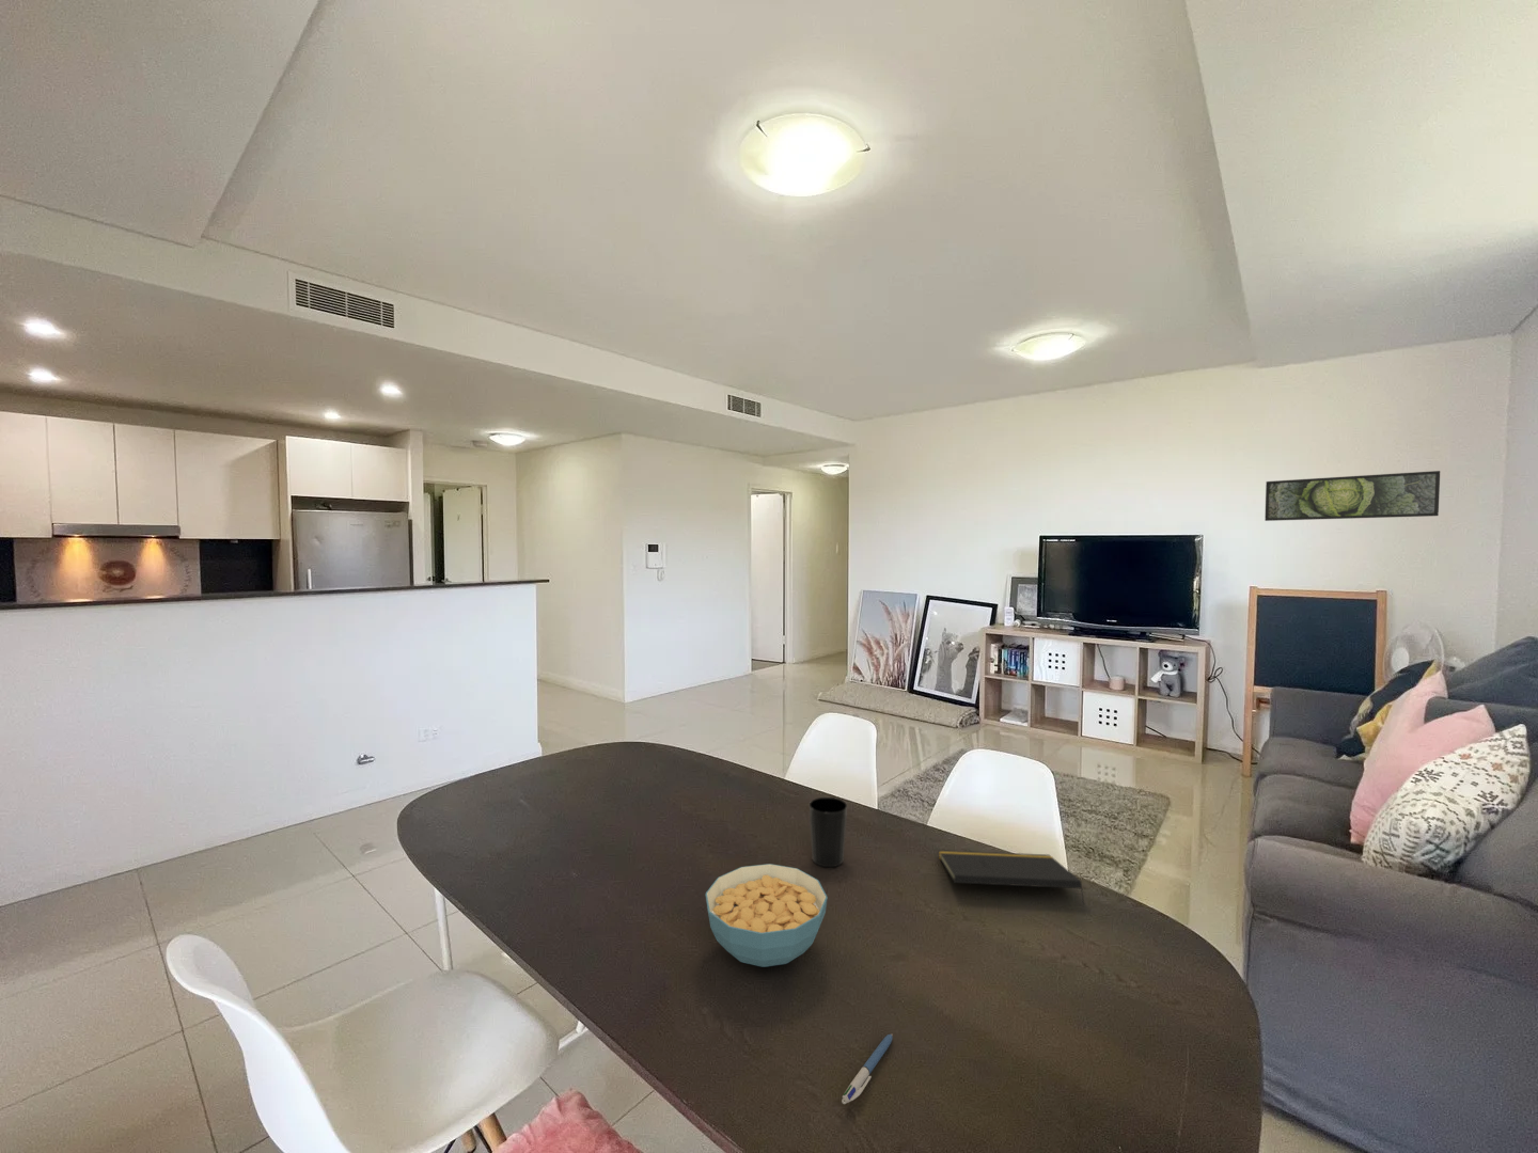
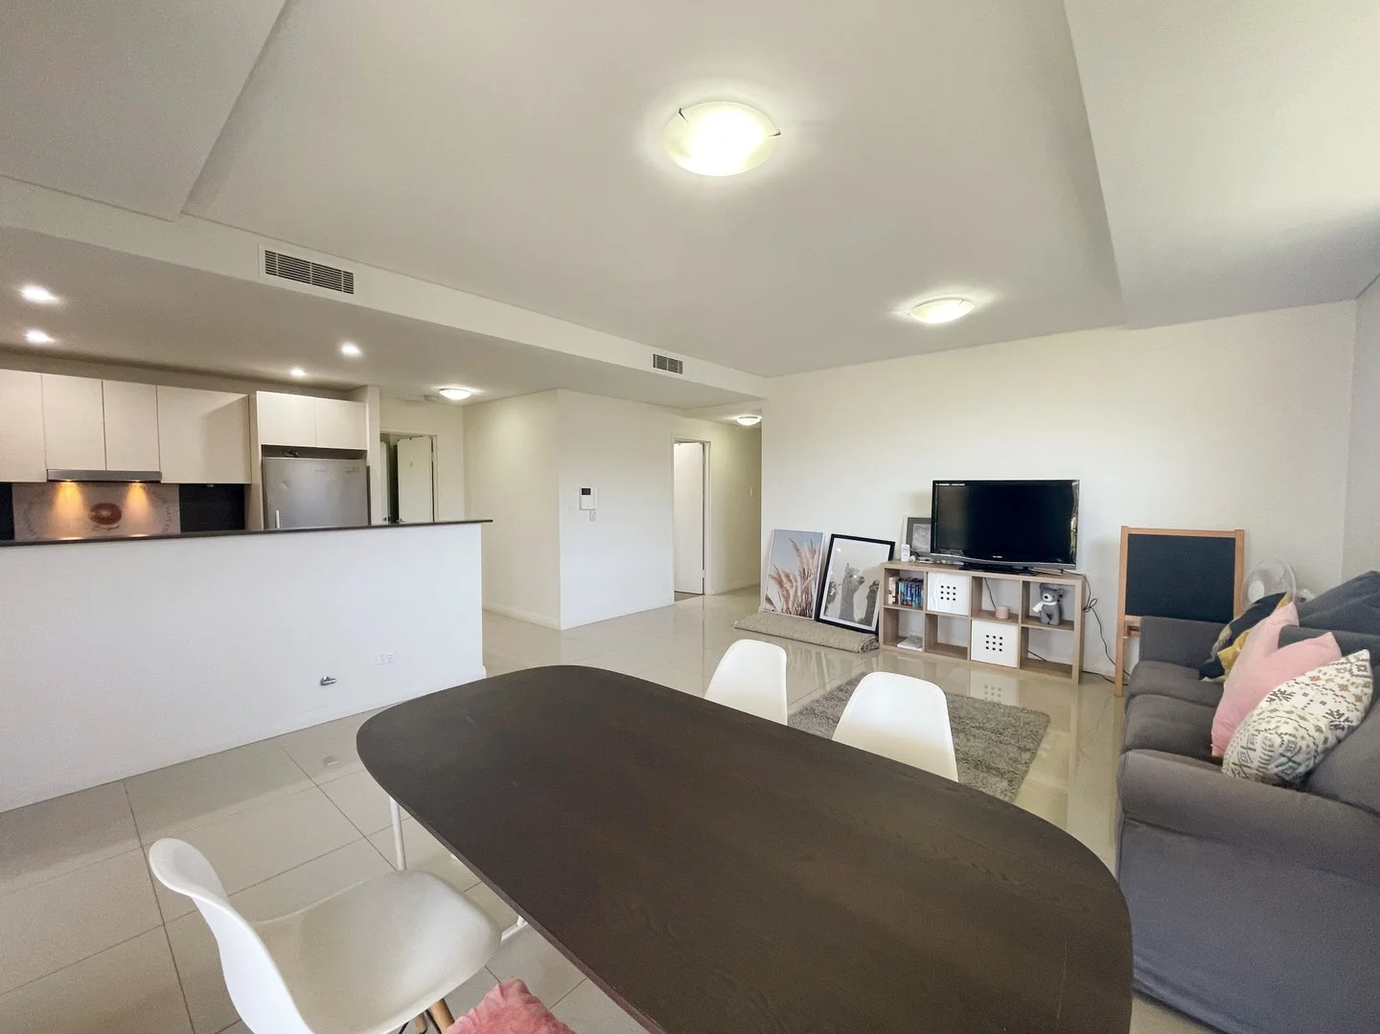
- notepad [937,849,1086,906]
- pen [840,1033,894,1105]
- cereal bowl [704,862,828,969]
- cup [809,797,848,868]
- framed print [1263,470,1441,522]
